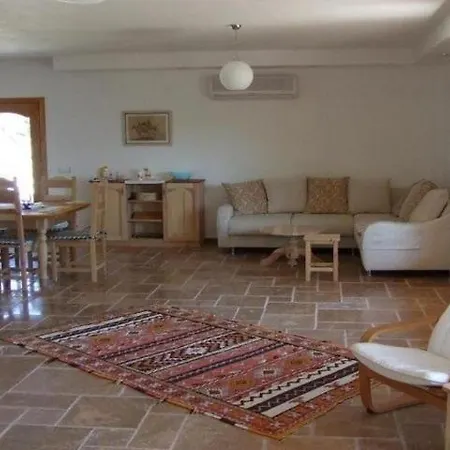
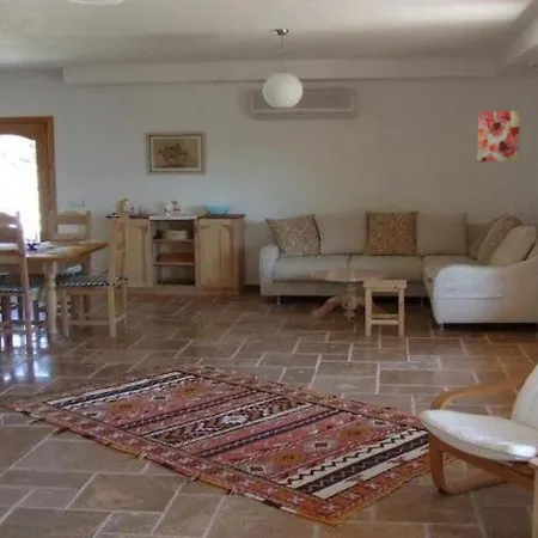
+ wall art [476,110,521,163]
